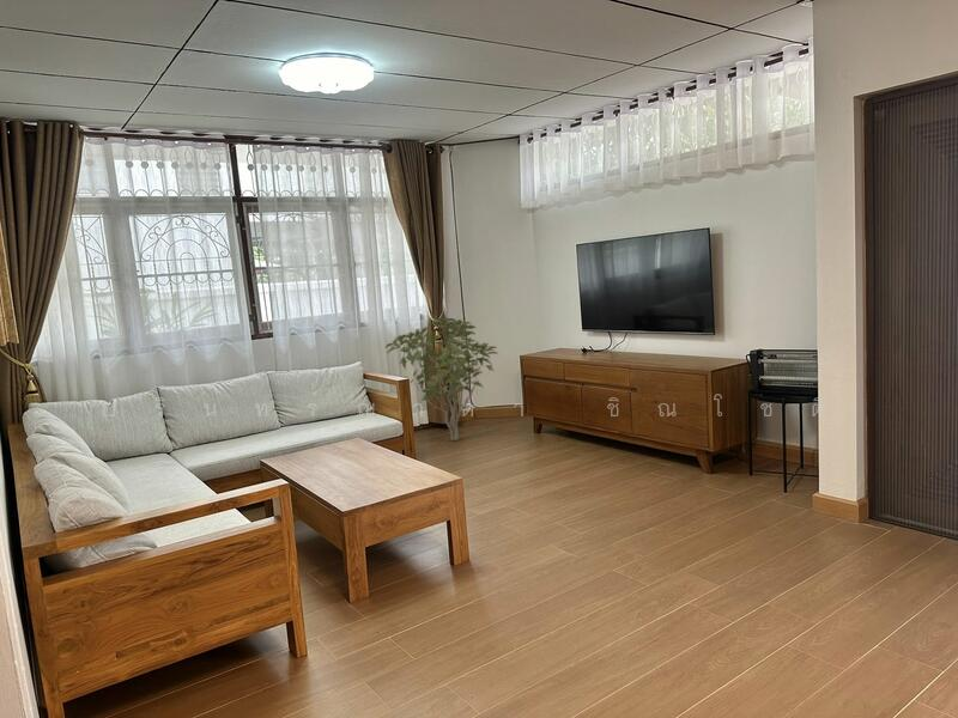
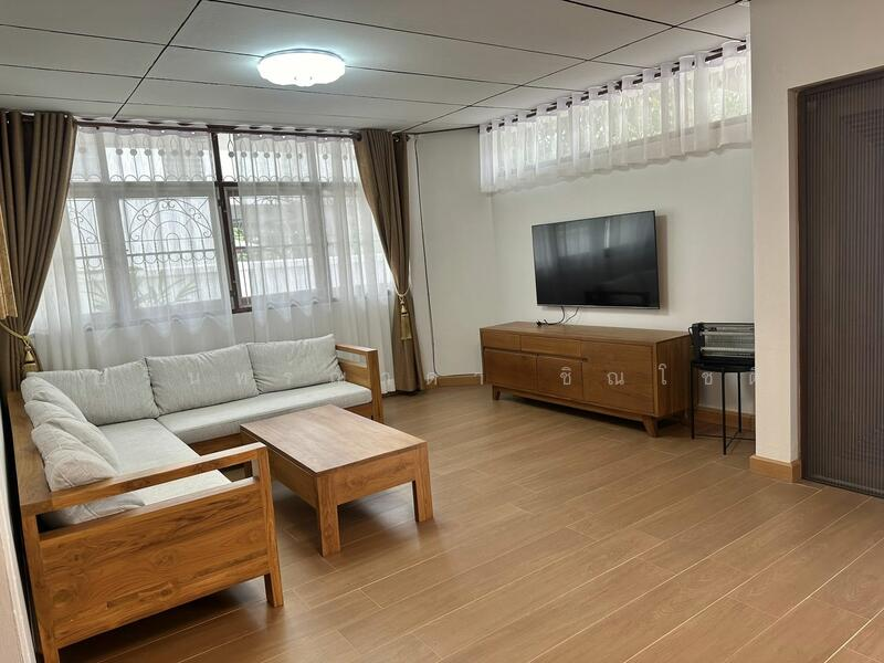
- shrub [384,316,499,442]
